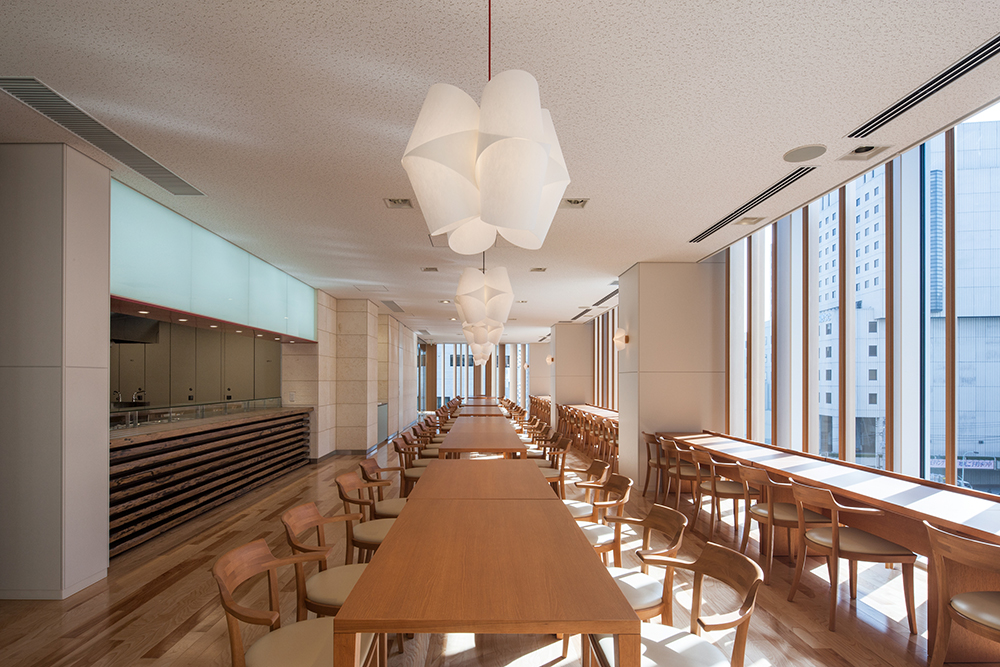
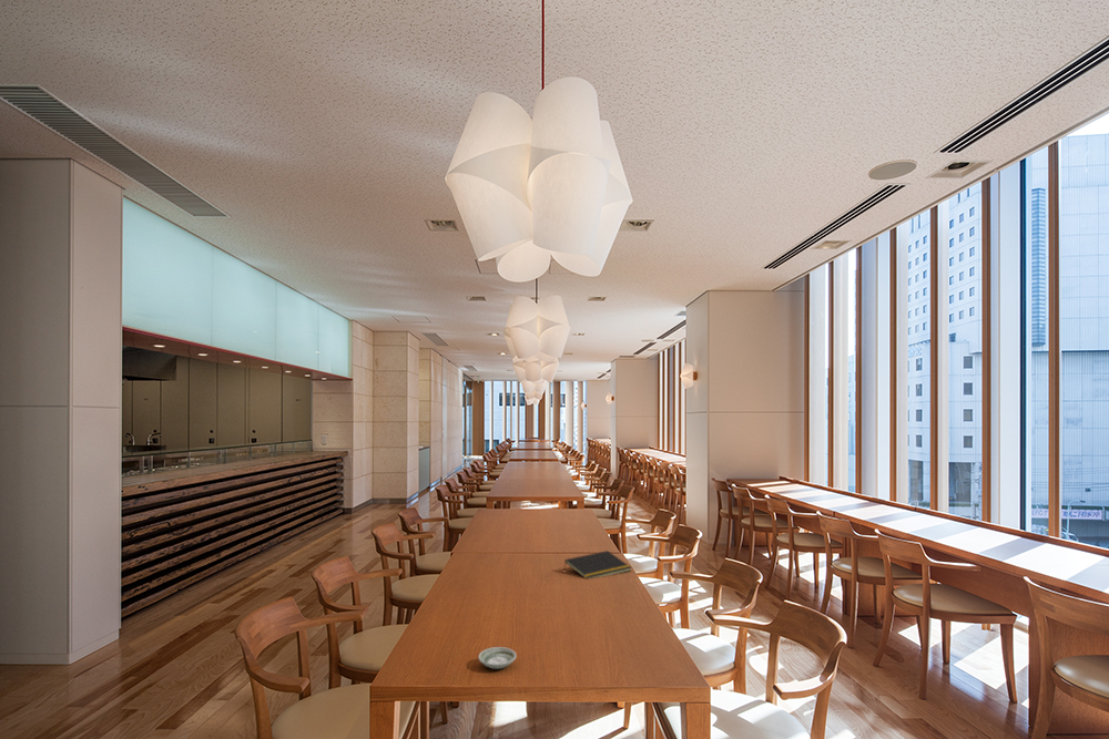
+ saucer [477,646,518,670]
+ notepad [563,550,633,579]
